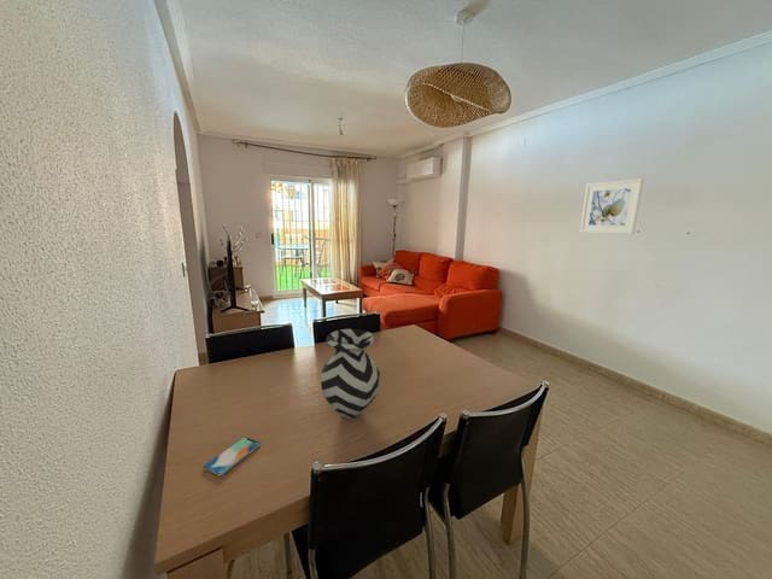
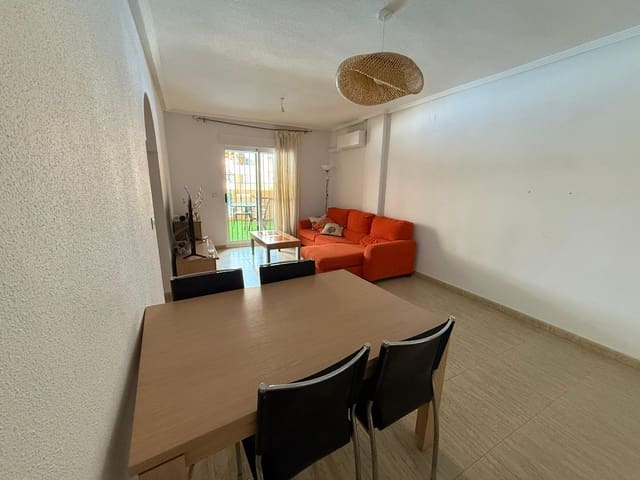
- vase [320,328,381,420]
- smartphone [203,435,262,476]
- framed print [579,177,645,235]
